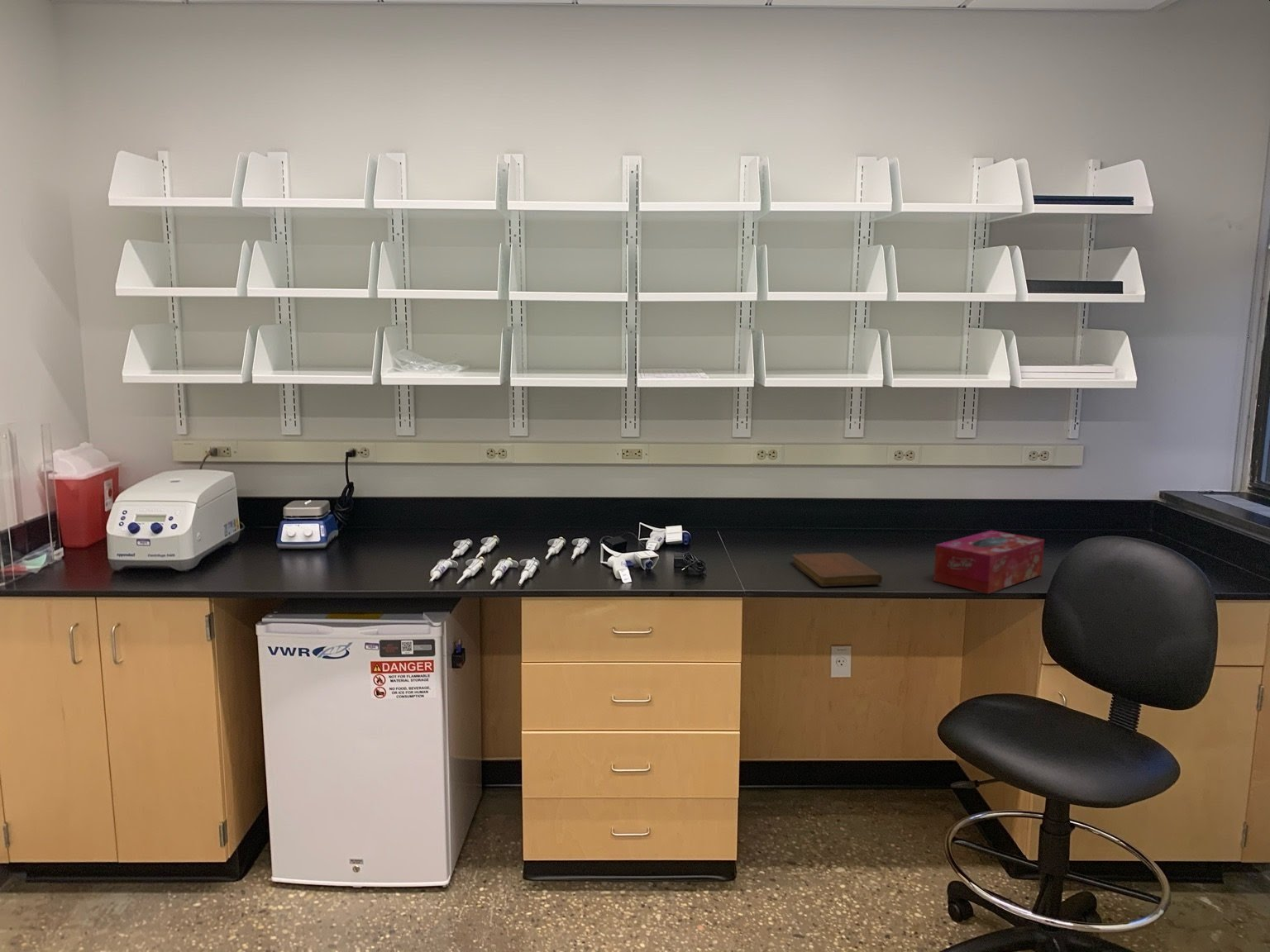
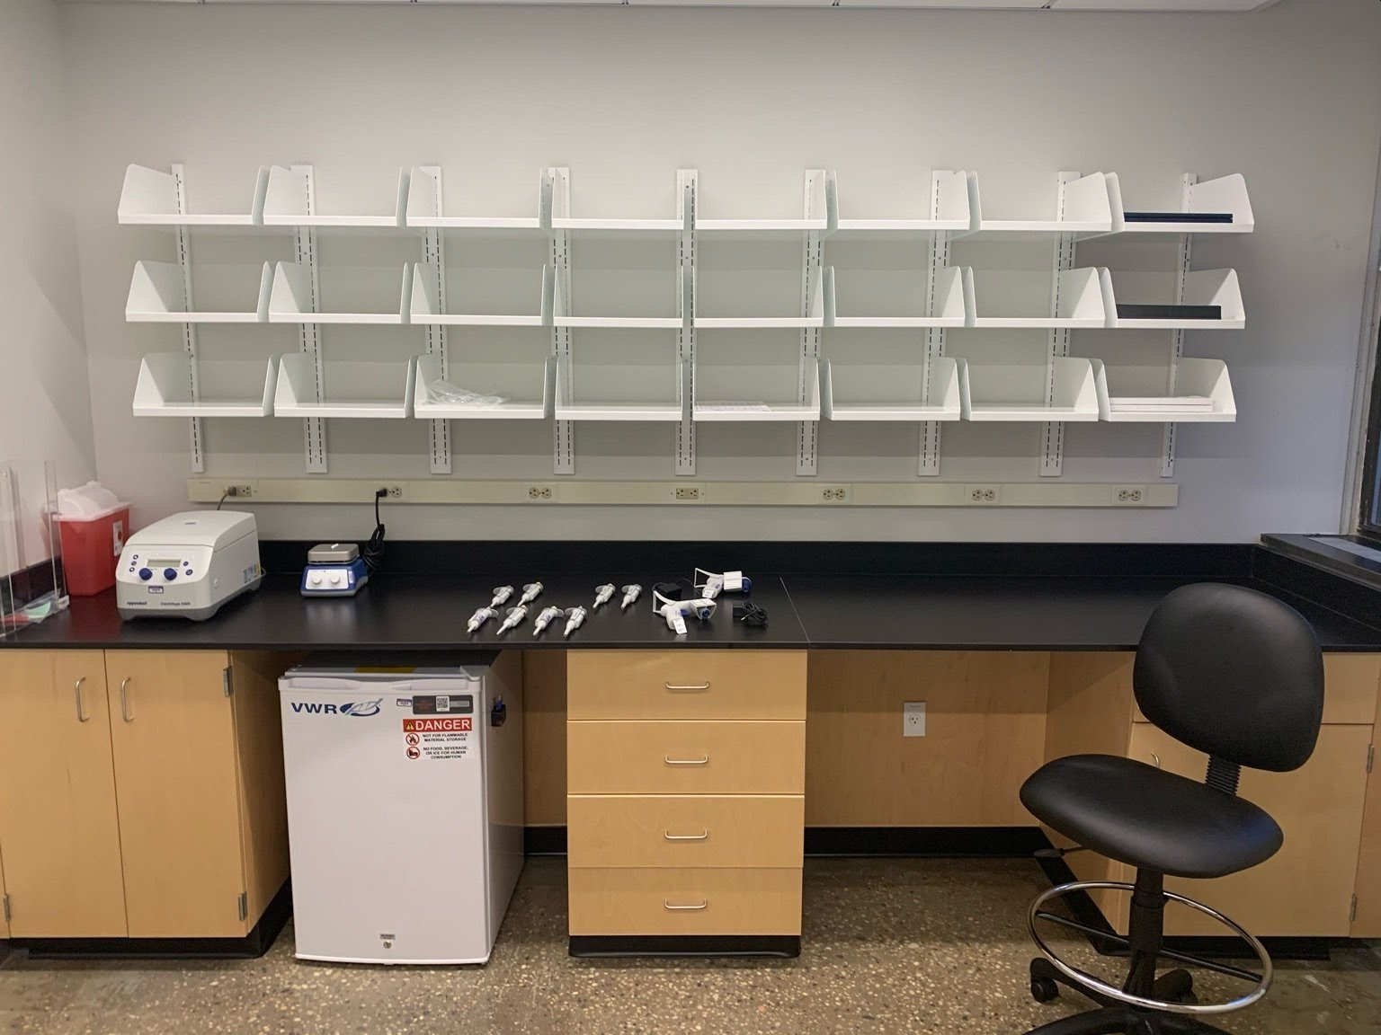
- tissue box [933,530,1045,594]
- notebook [791,552,883,588]
